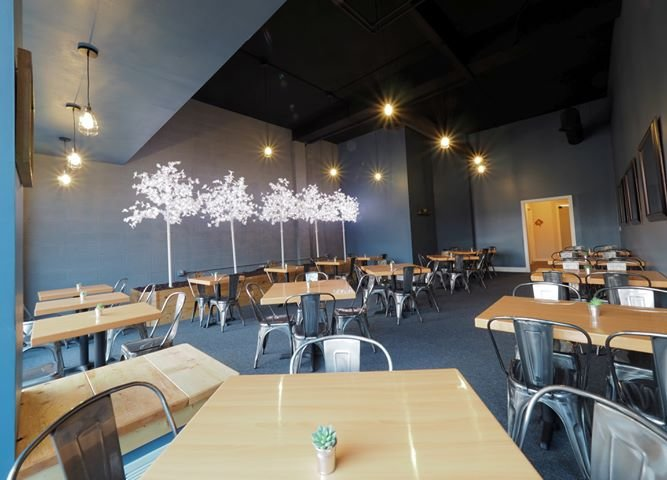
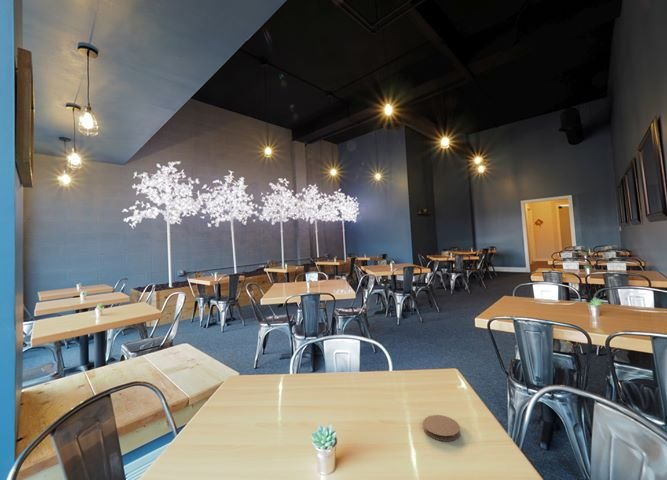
+ coaster [422,414,461,442]
